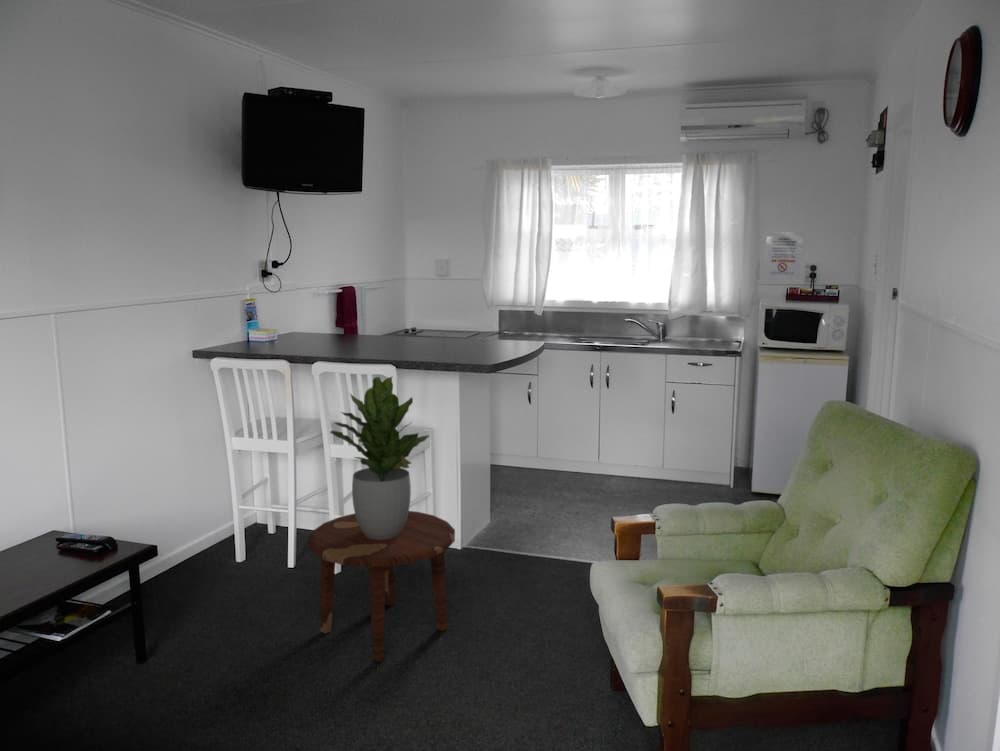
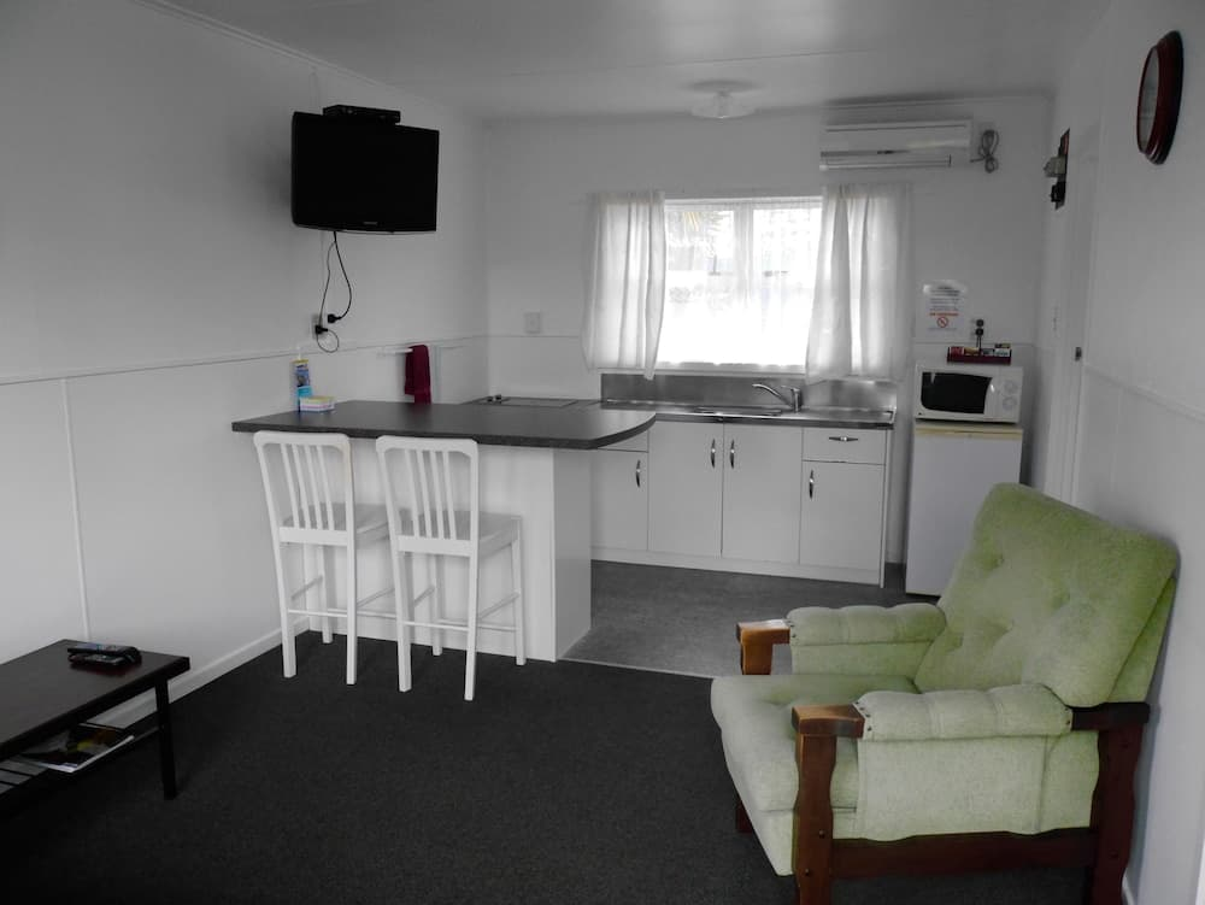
- potted plant [329,375,431,540]
- side table [306,510,456,663]
